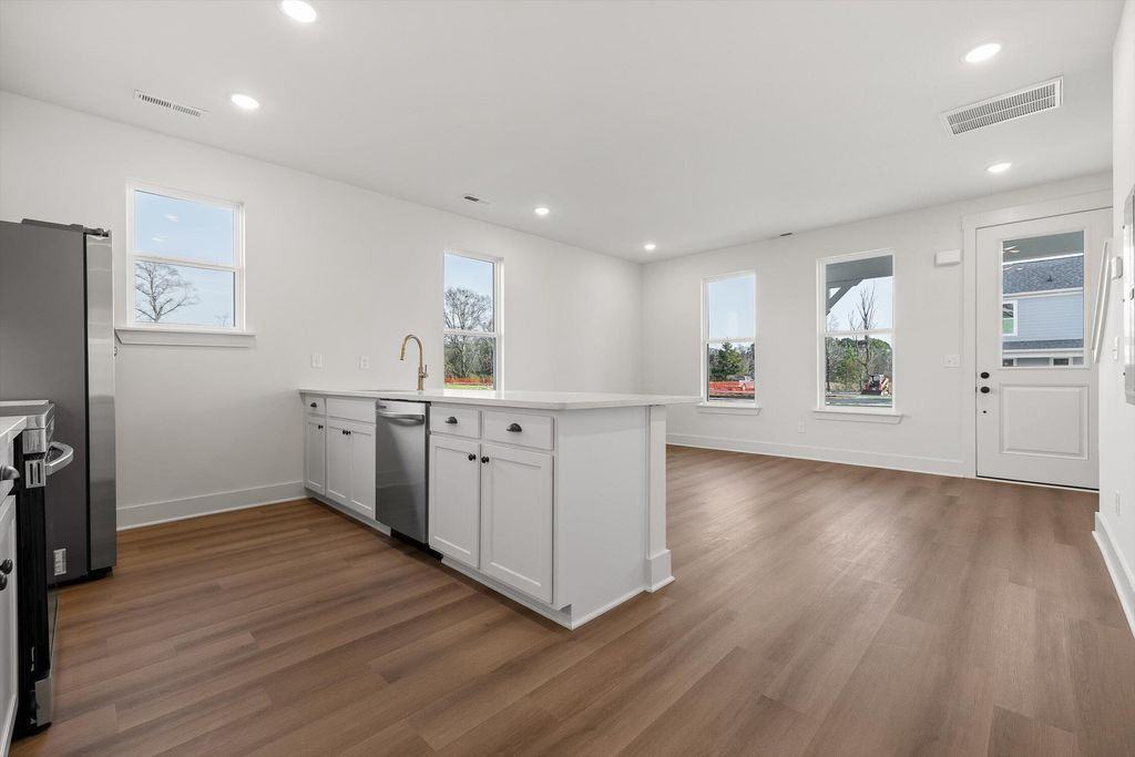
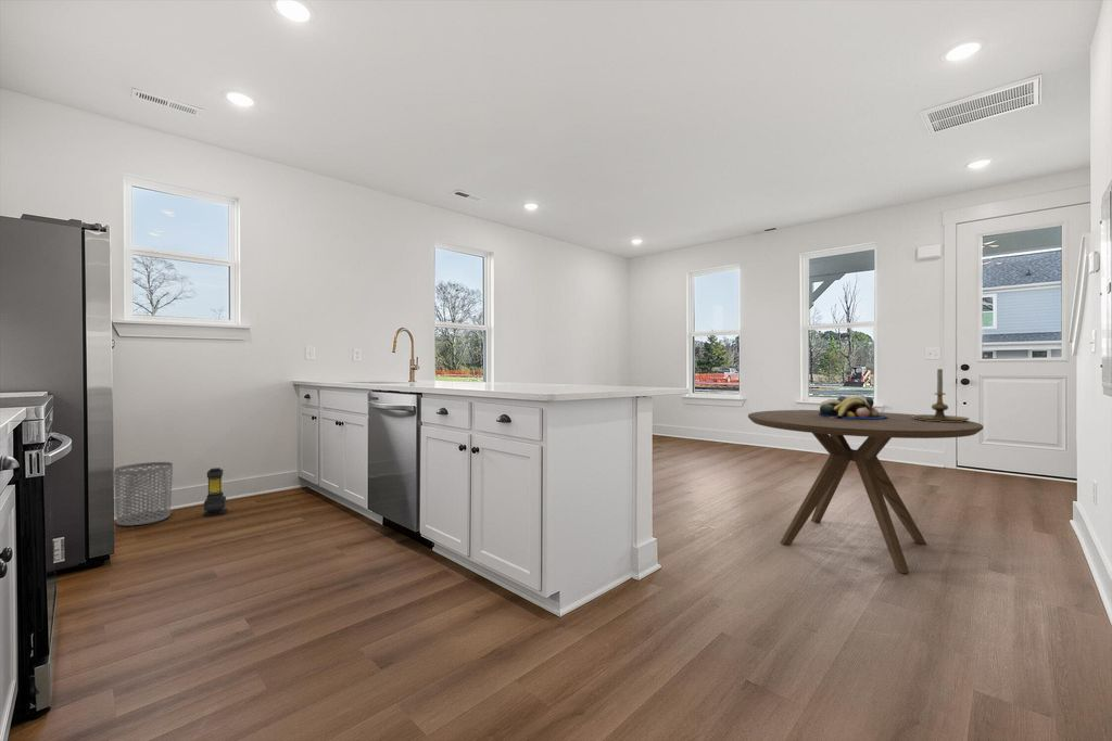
+ lantern [202,467,228,518]
+ dining table [747,409,984,574]
+ fruit bowl [819,394,887,419]
+ candle holder [912,368,971,422]
+ waste bin [113,461,174,527]
